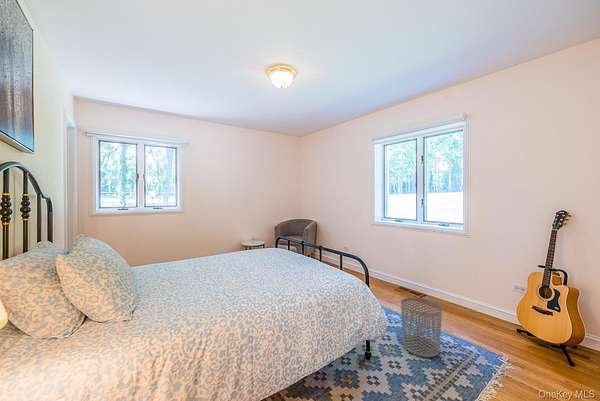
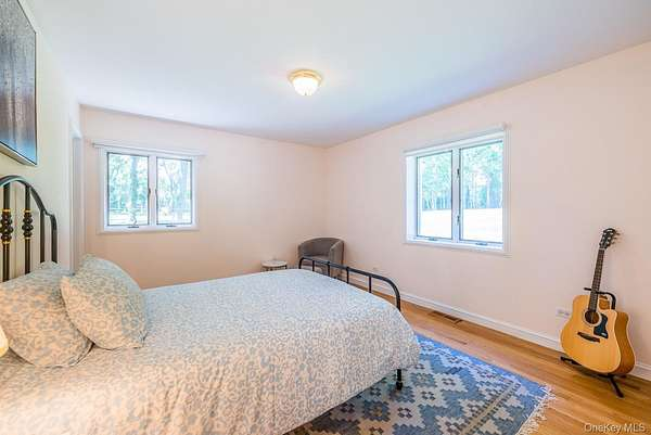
- waste bin [400,297,443,358]
